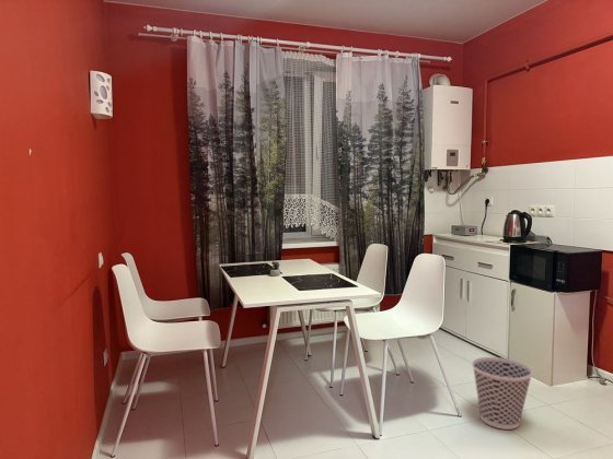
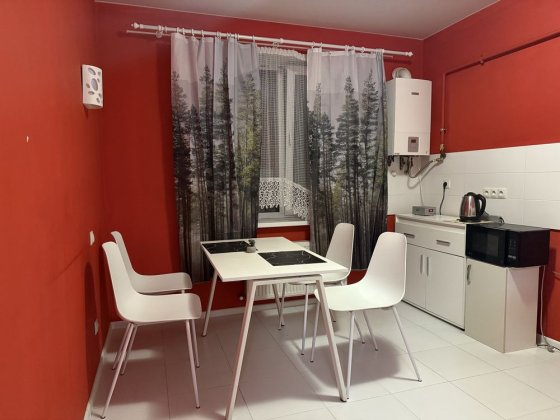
- wastebasket [471,356,534,431]
